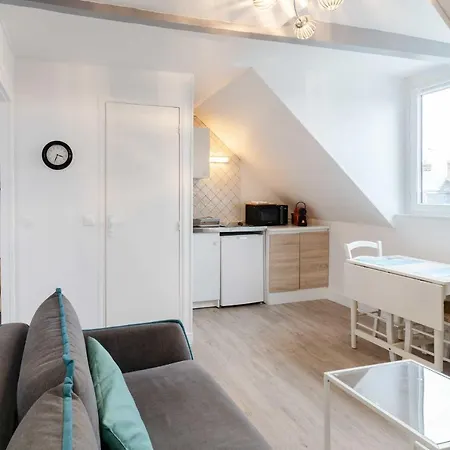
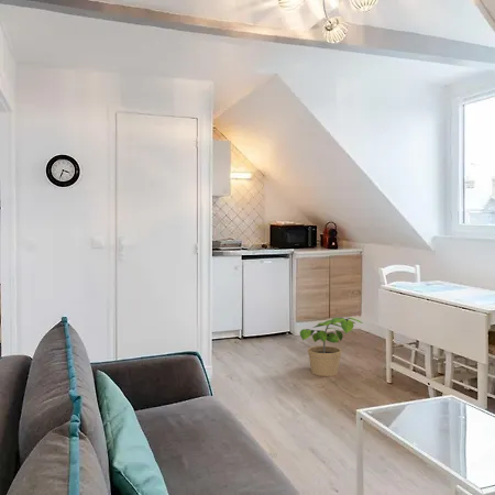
+ potted plant [299,317,364,377]
